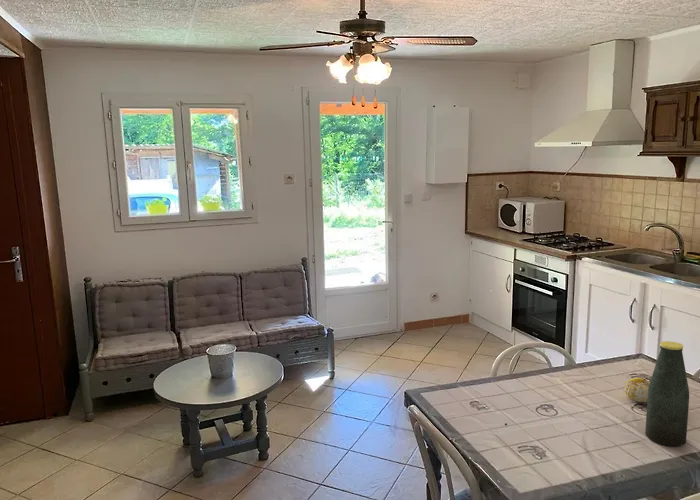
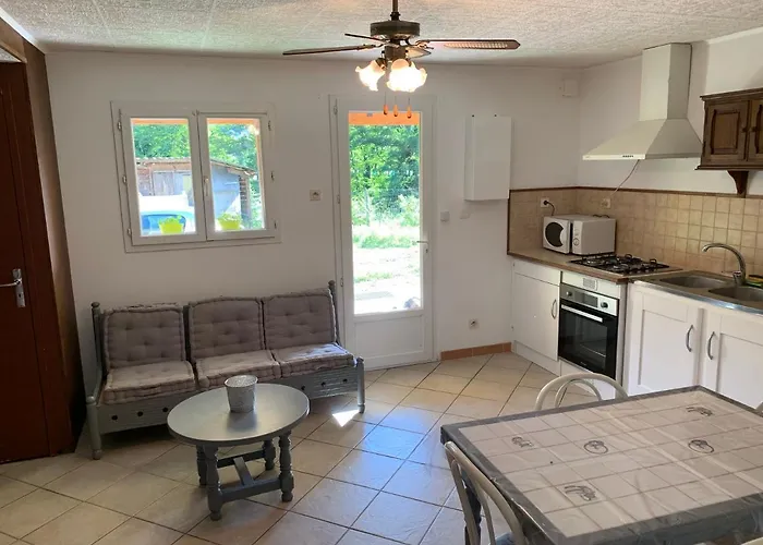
- bottle [644,340,690,447]
- fruit [624,377,650,403]
